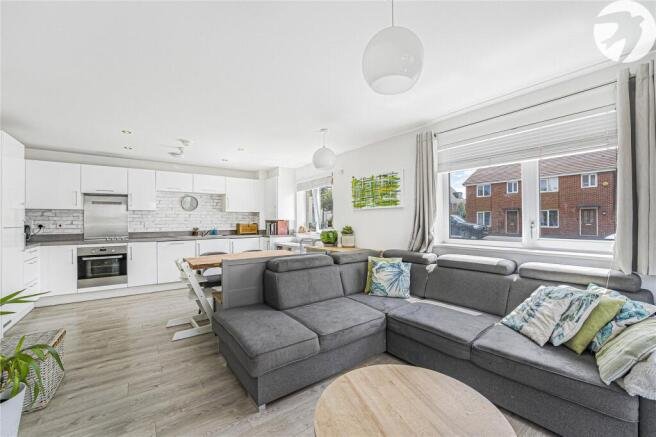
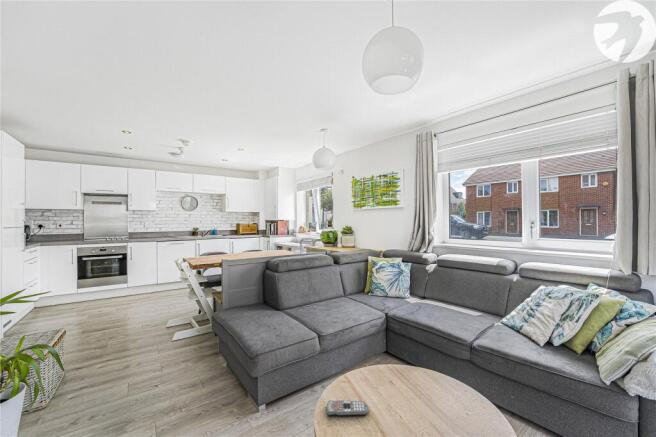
+ remote control [325,399,370,417]
